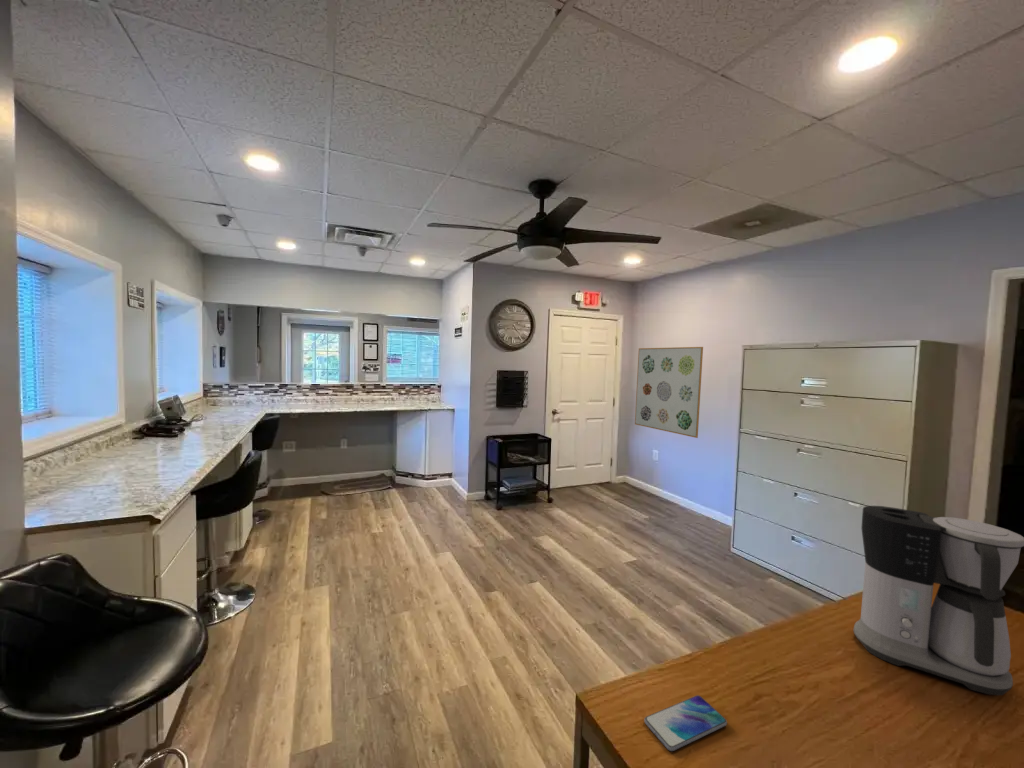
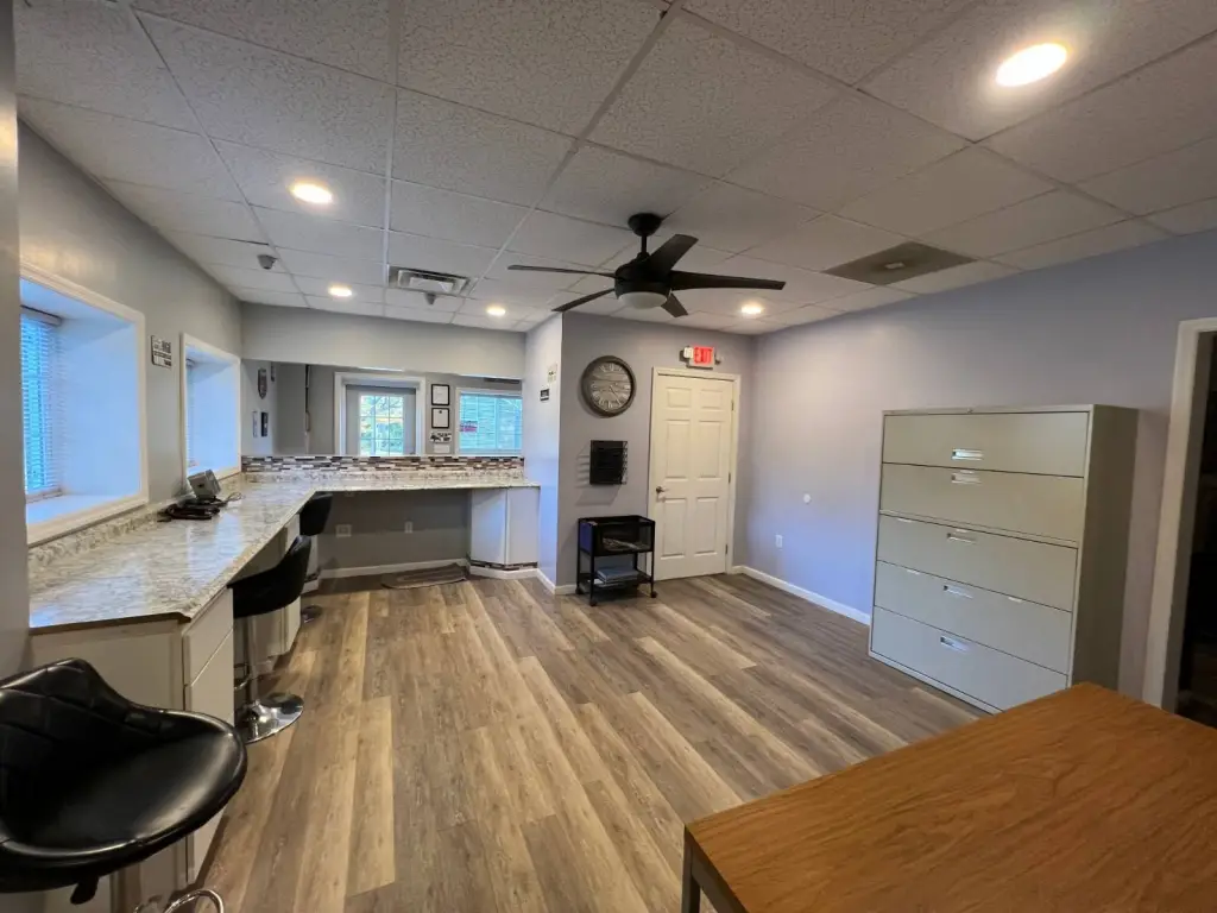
- wall art [634,346,704,439]
- coffee maker [852,505,1024,696]
- smartphone [643,694,728,752]
